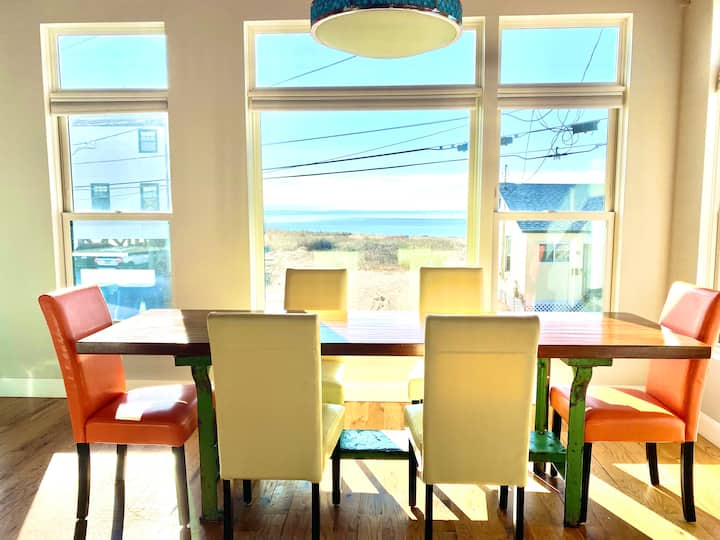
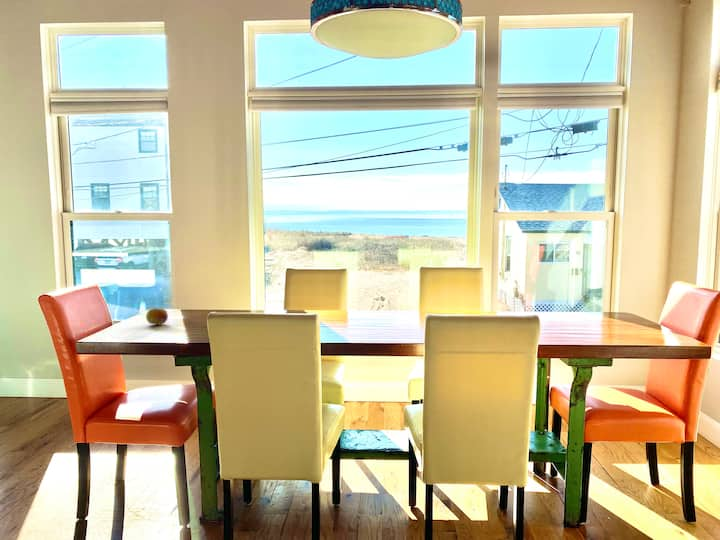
+ fruit [145,307,169,325]
